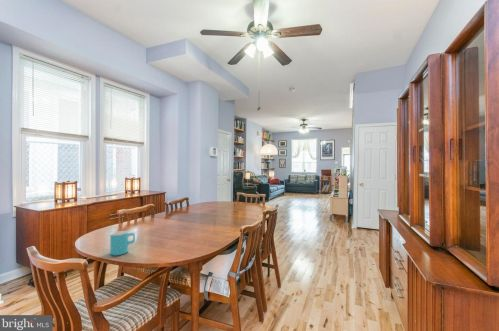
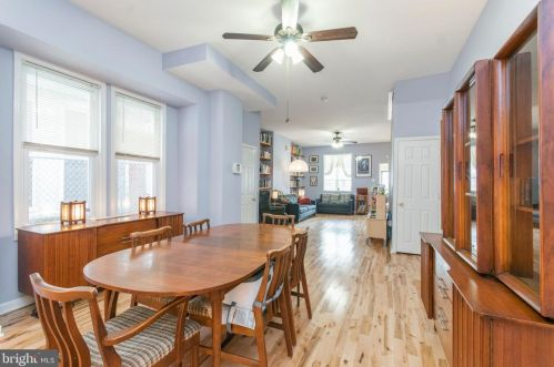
- cup [109,230,136,256]
